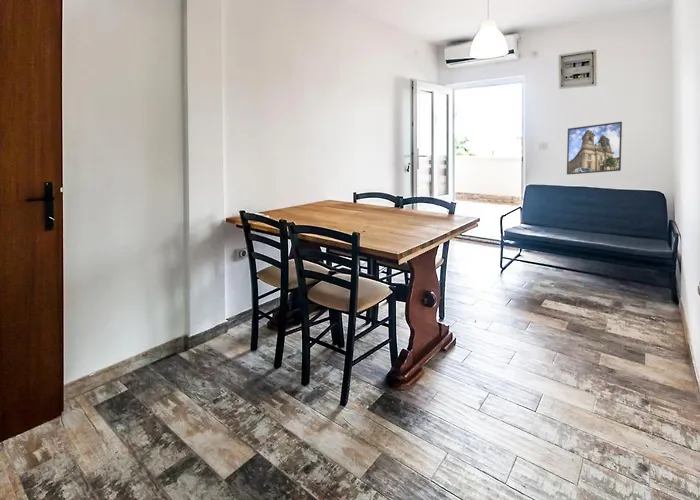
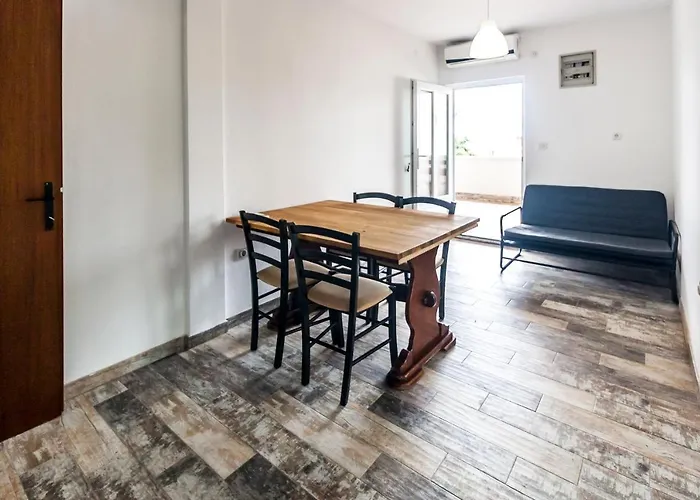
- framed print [566,121,623,176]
